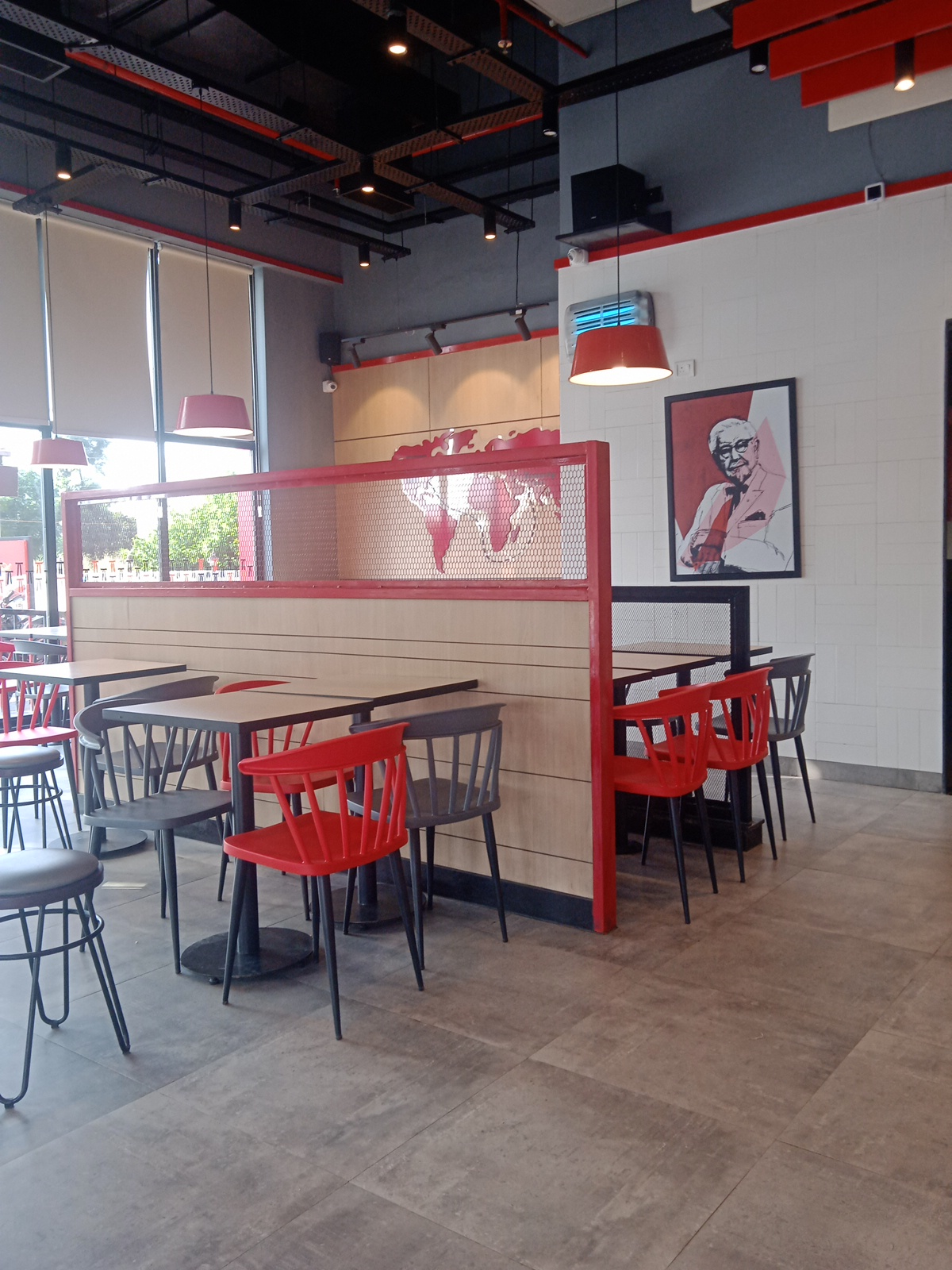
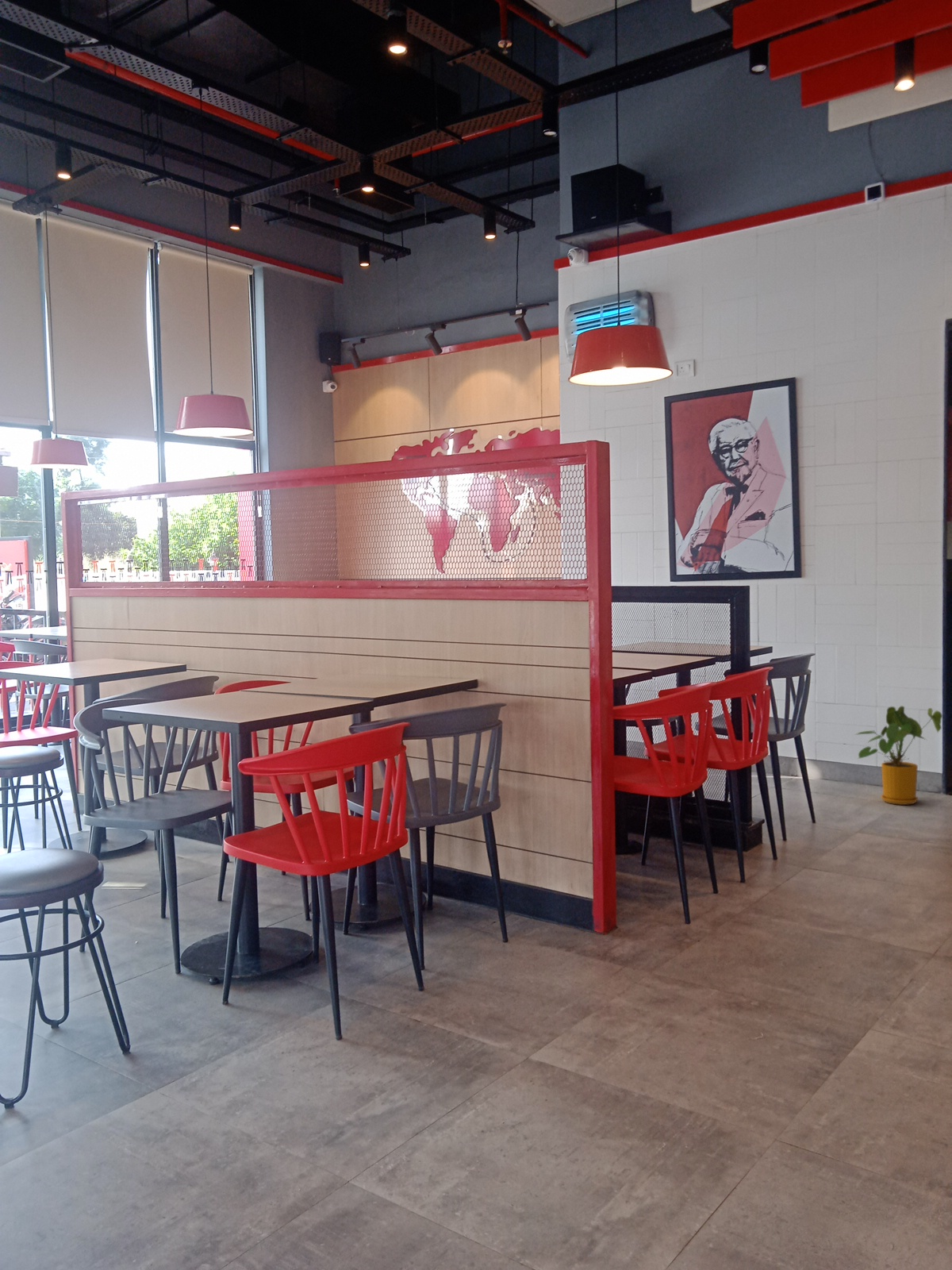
+ house plant [853,705,943,806]
